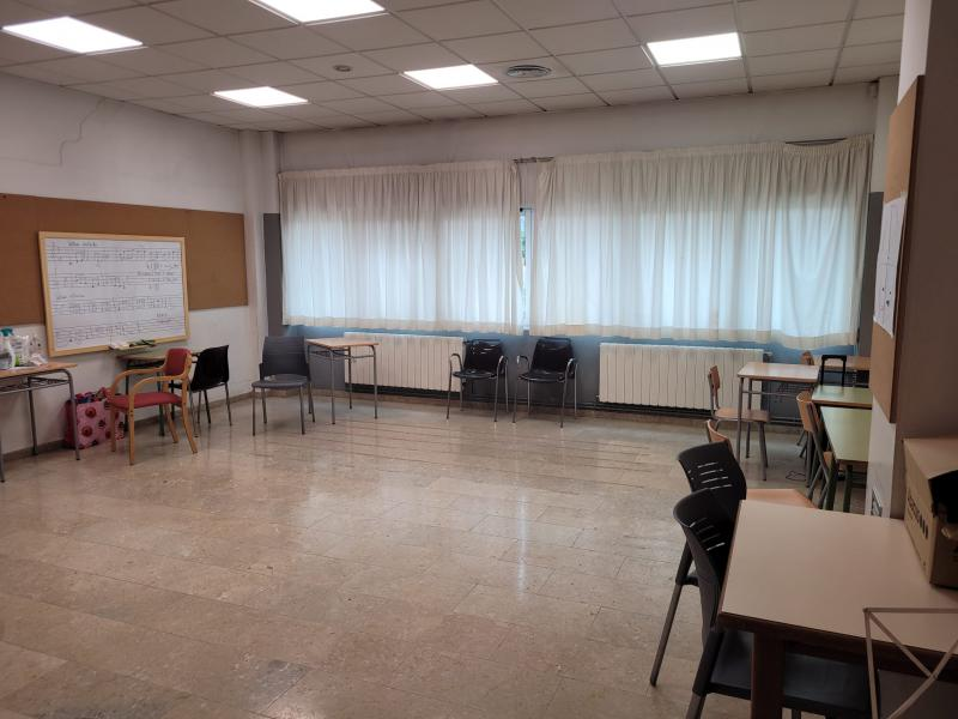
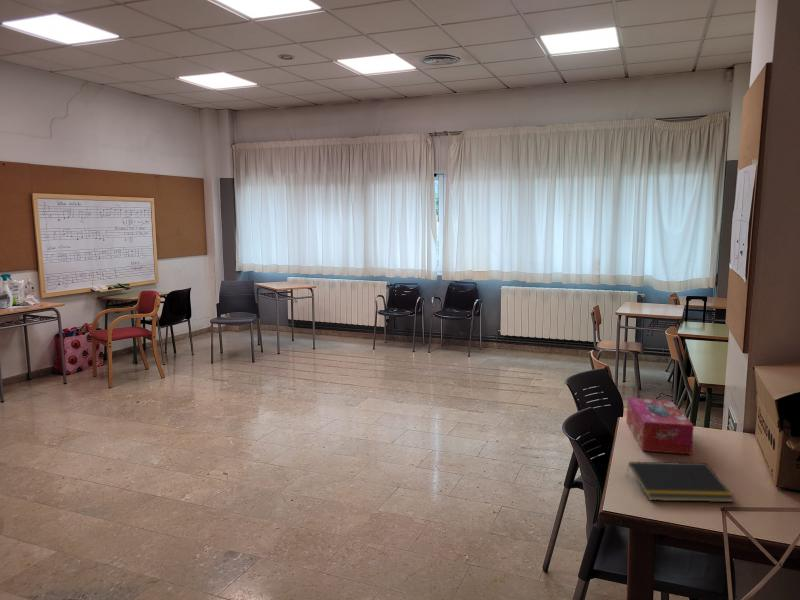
+ notepad [625,461,735,503]
+ tissue box [625,397,695,455]
